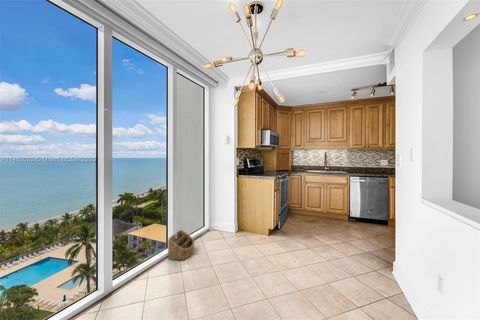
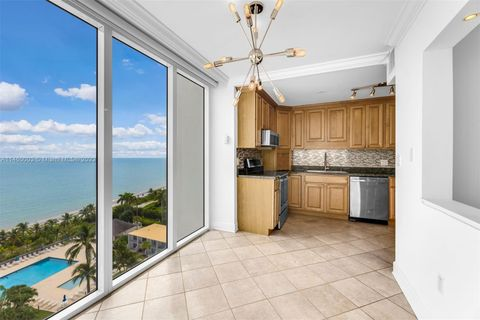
- basket [167,229,195,261]
